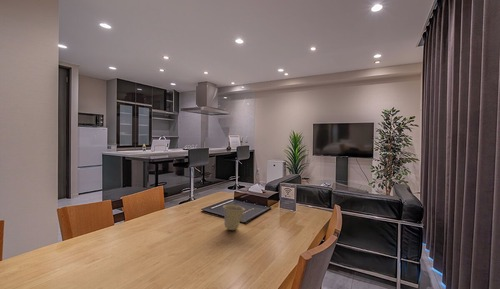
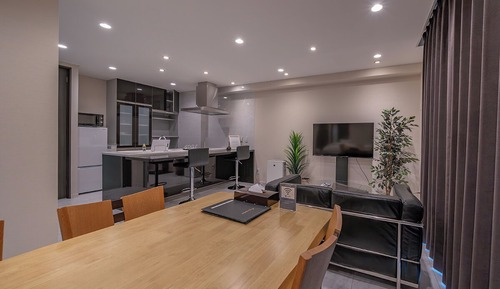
- cup [222,204,246,231]
